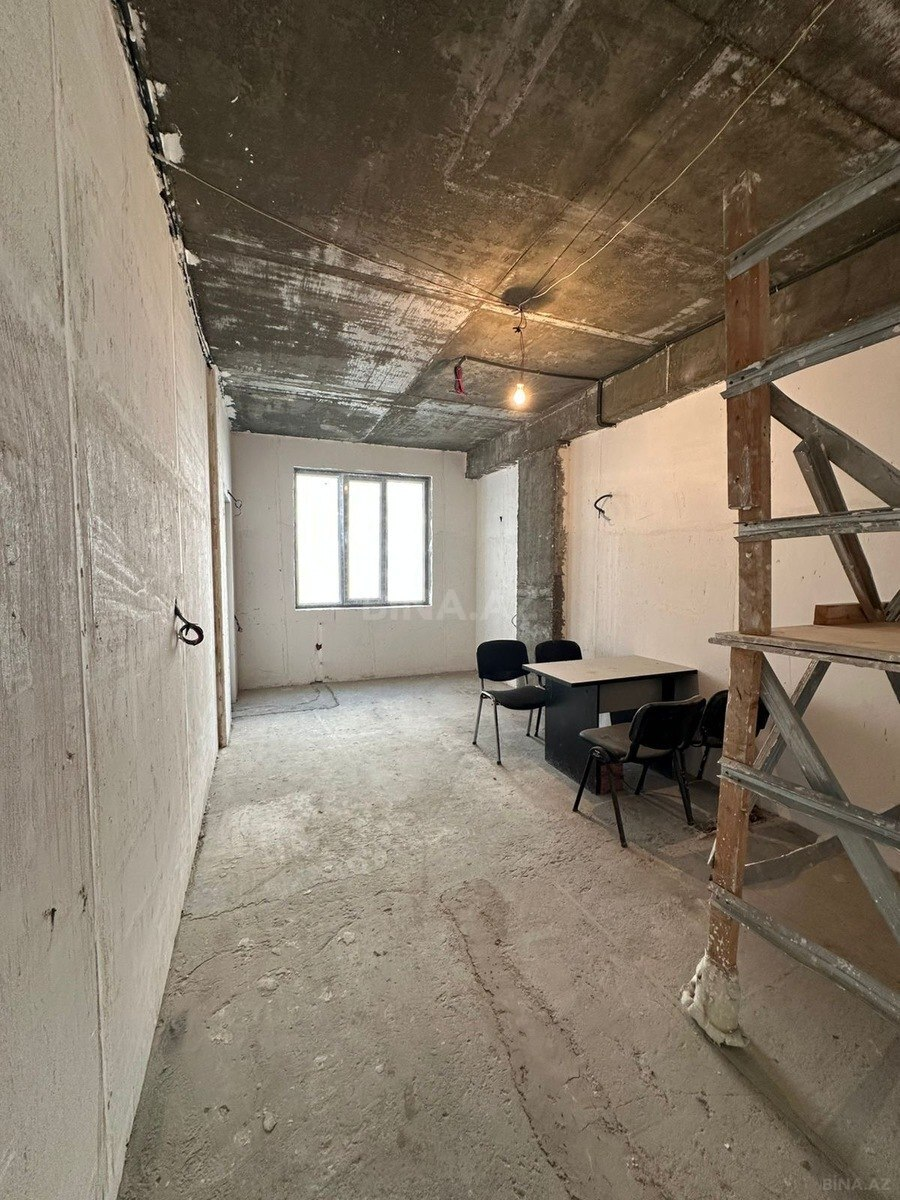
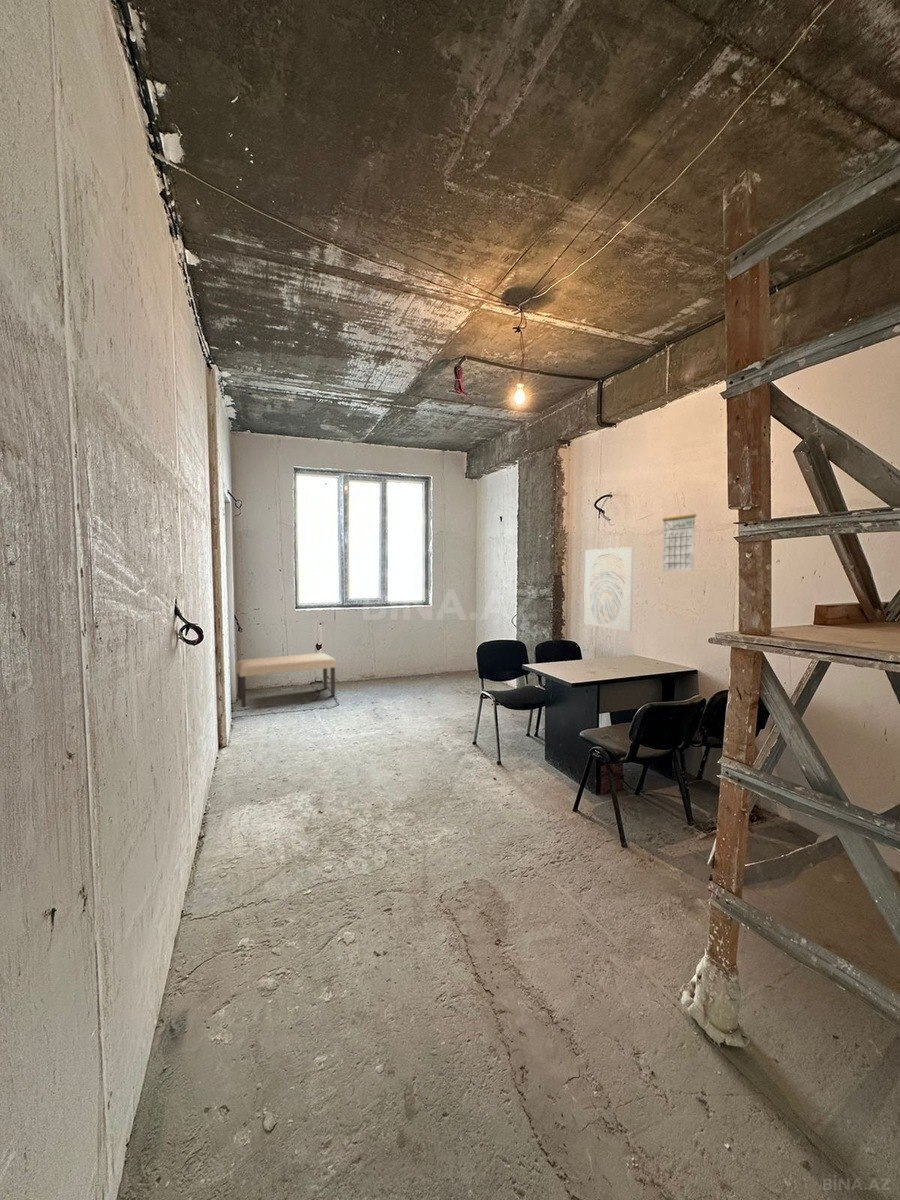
+ wall art [583,546,635,632]
+ bench [235,652,337,708]
+ calendar [661,504,697,572]
